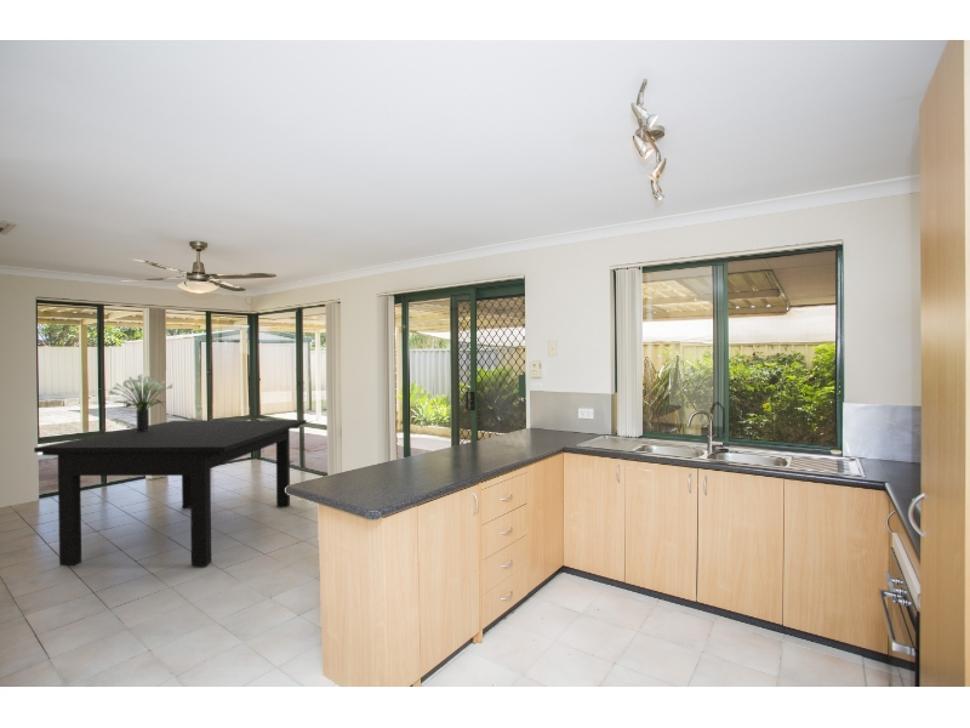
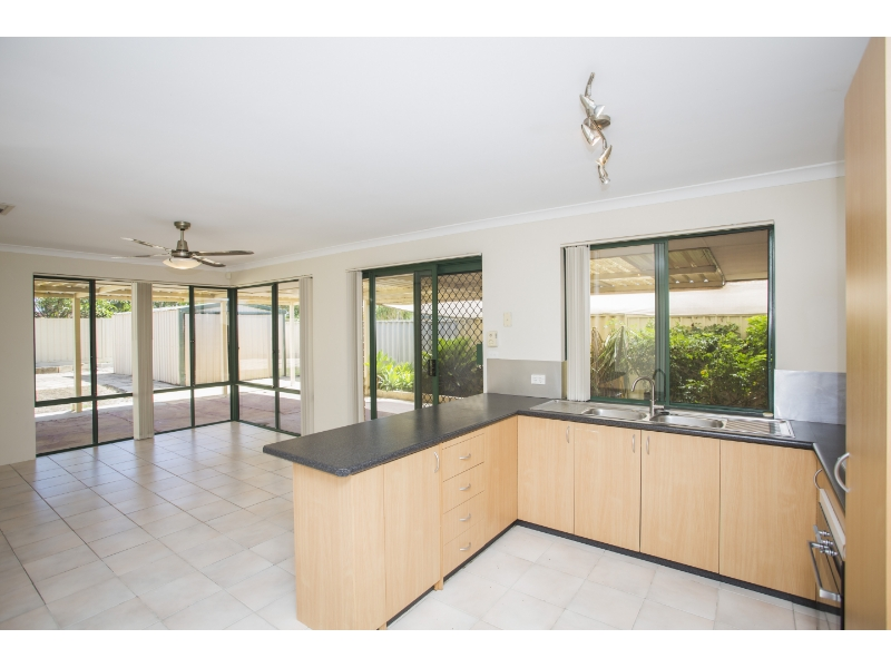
- potted plant [108,372,173,432]
- dining table [33,419,308,568]
